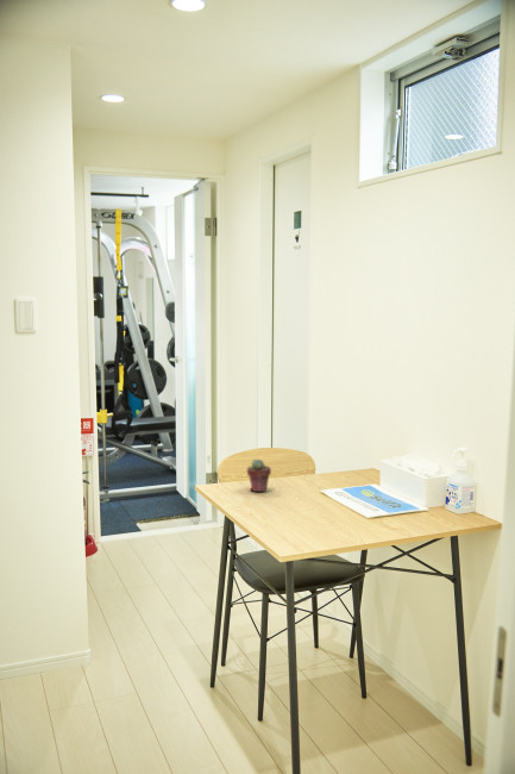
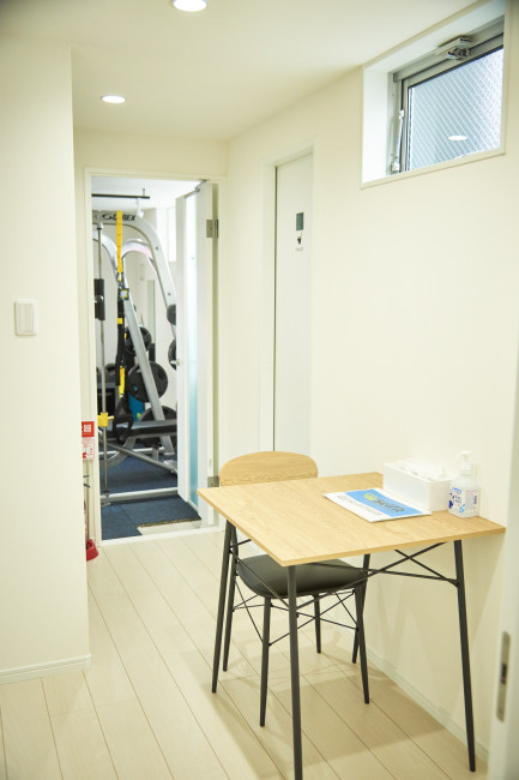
- potted succulent [246,458,272,493]
